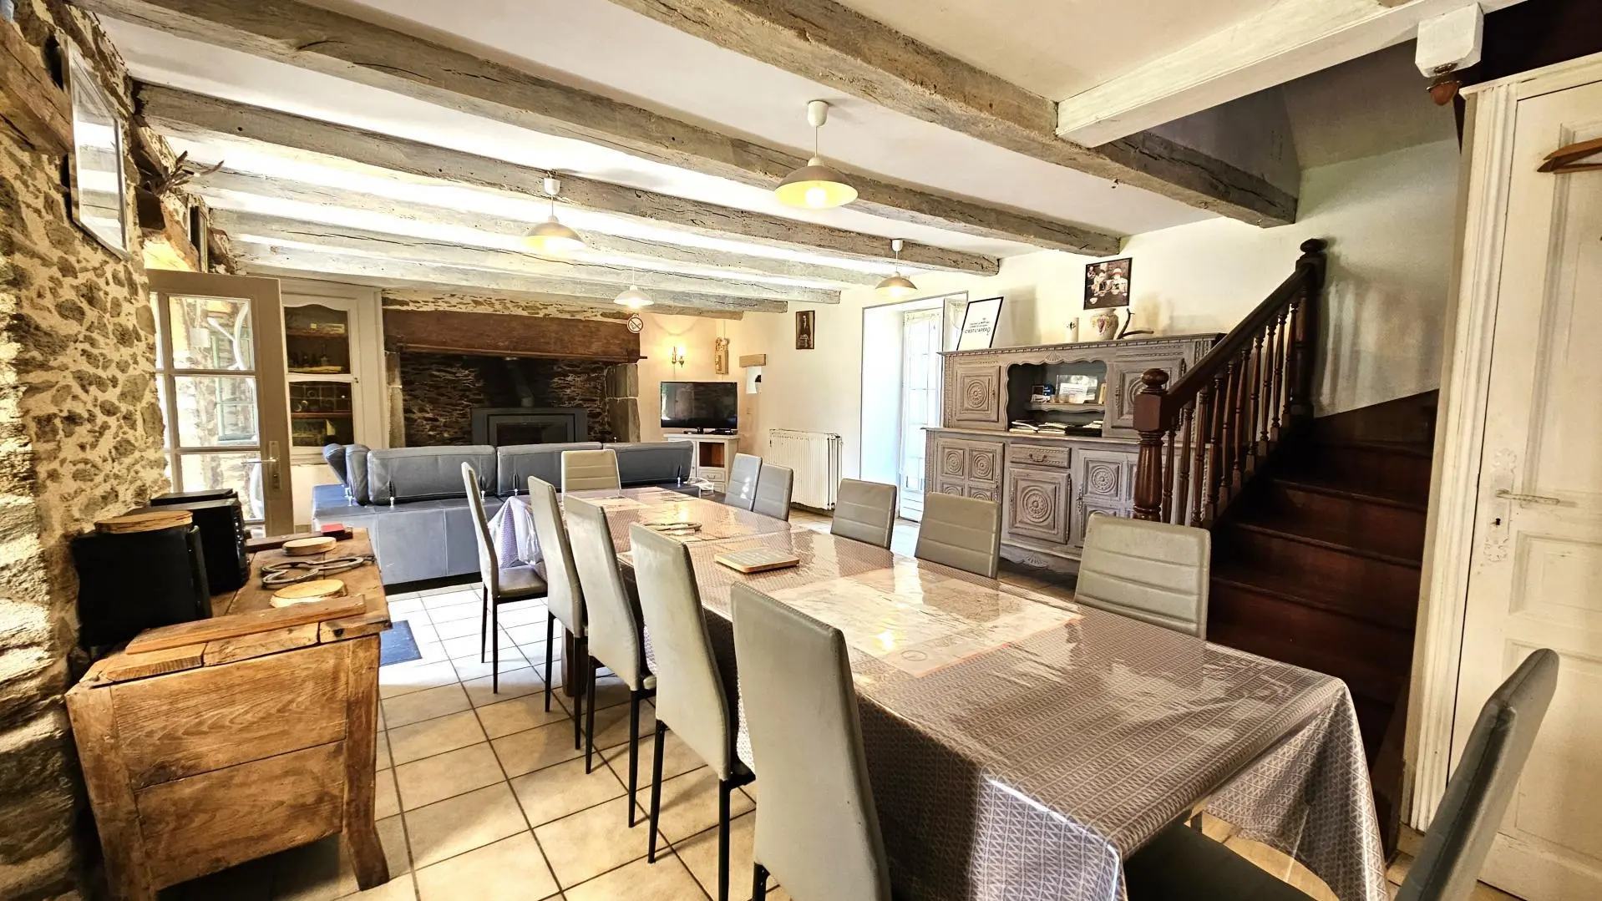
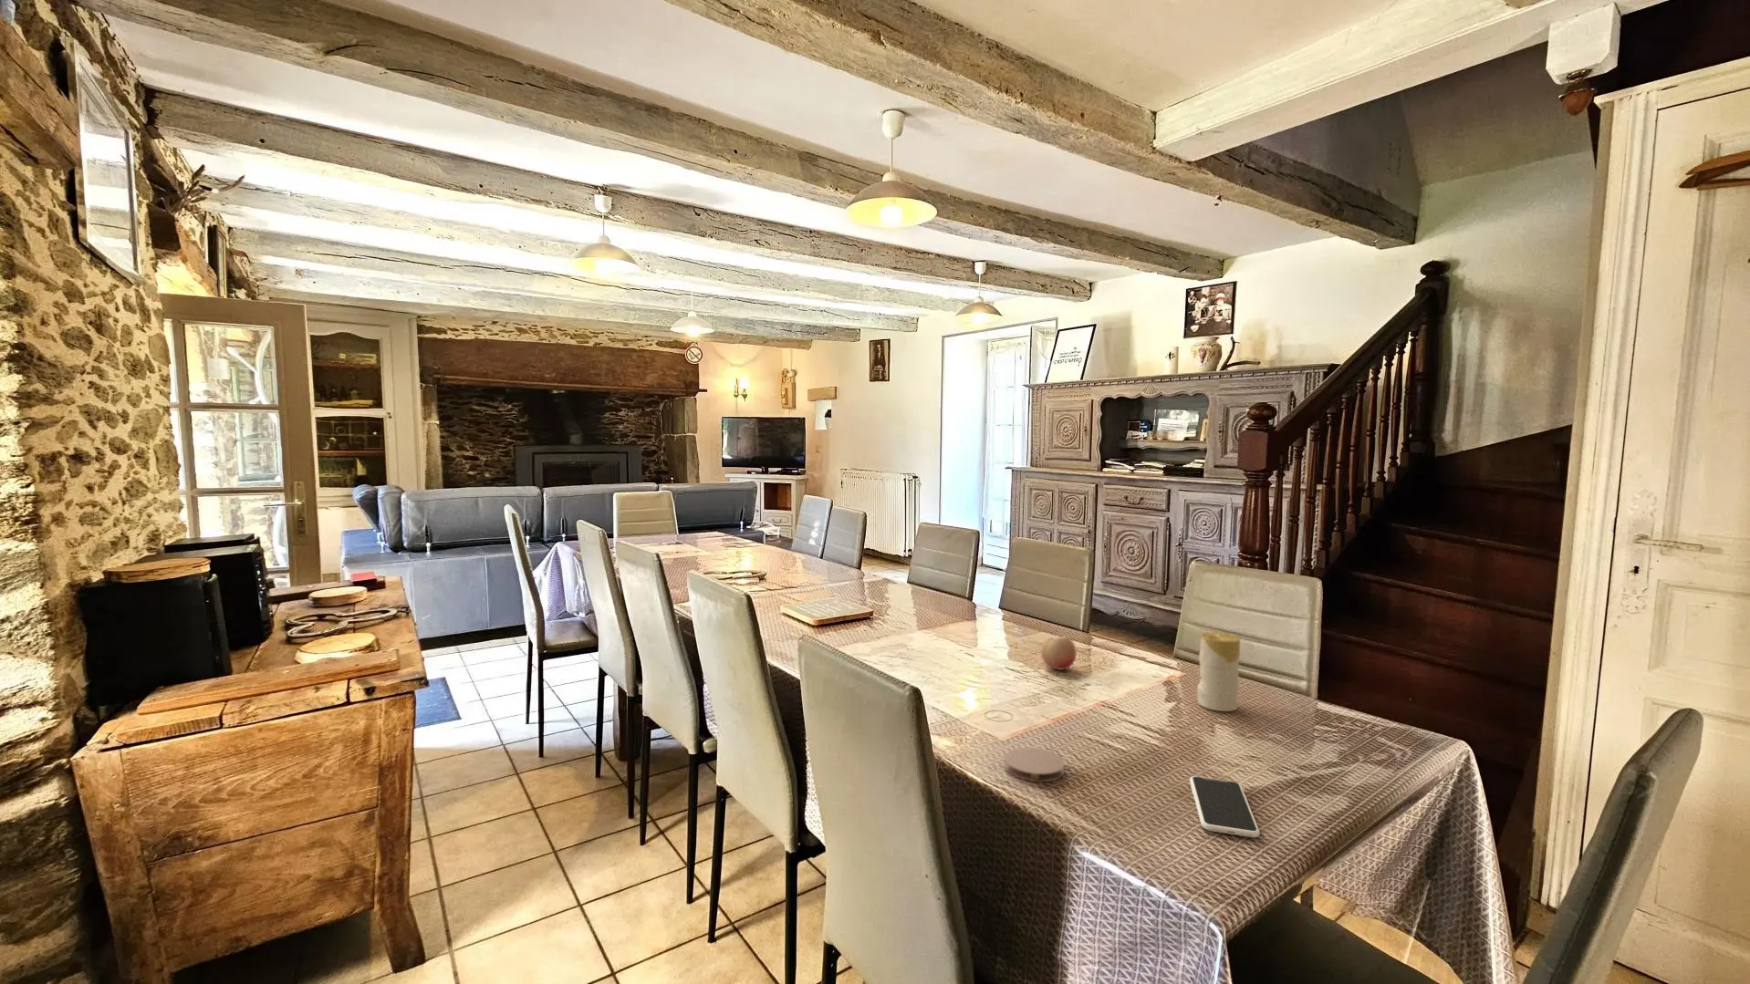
+ fruit [1040,636,1078,672]
+ smartphone [1189,775,1261,839]
+ coaster [1004,747,1066,782]
+ candle [1196,631,1240,712]
